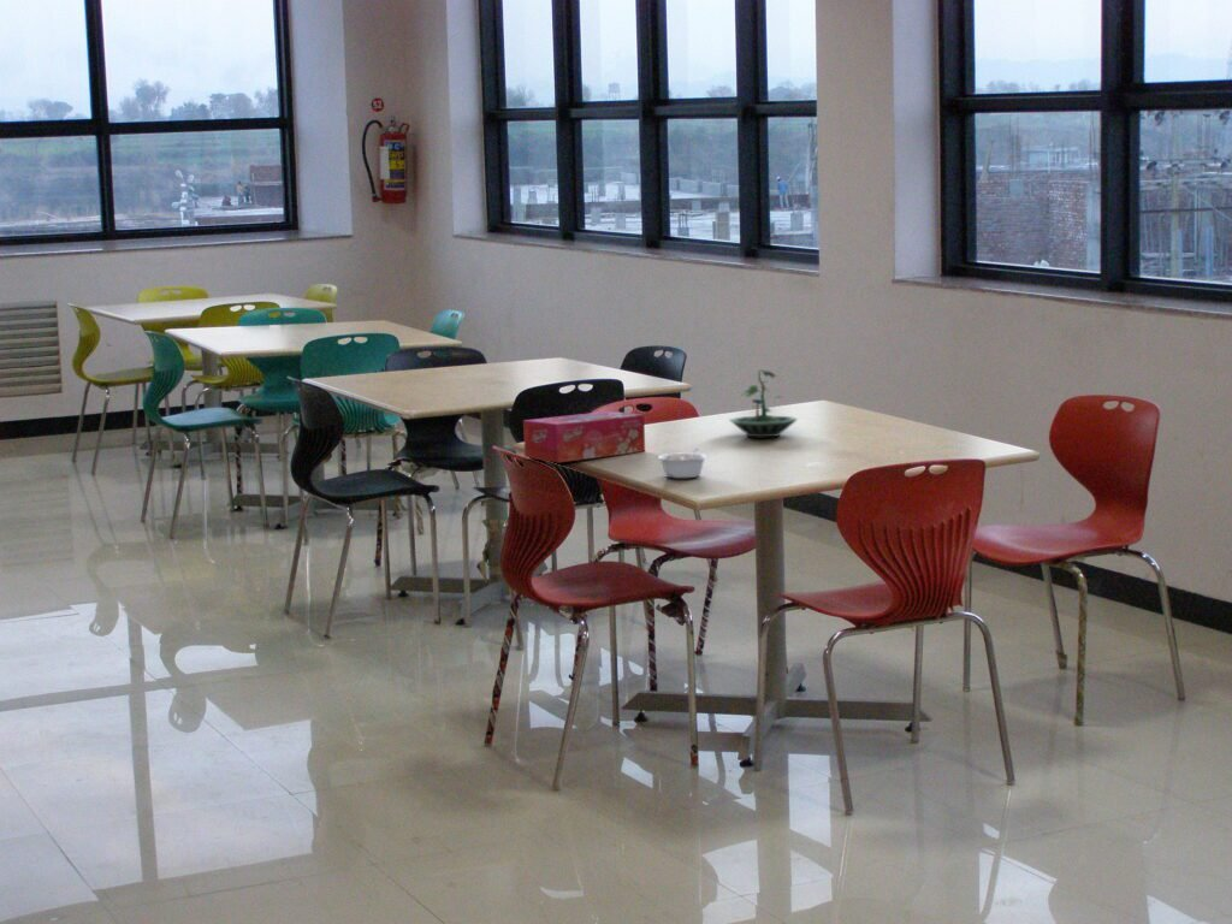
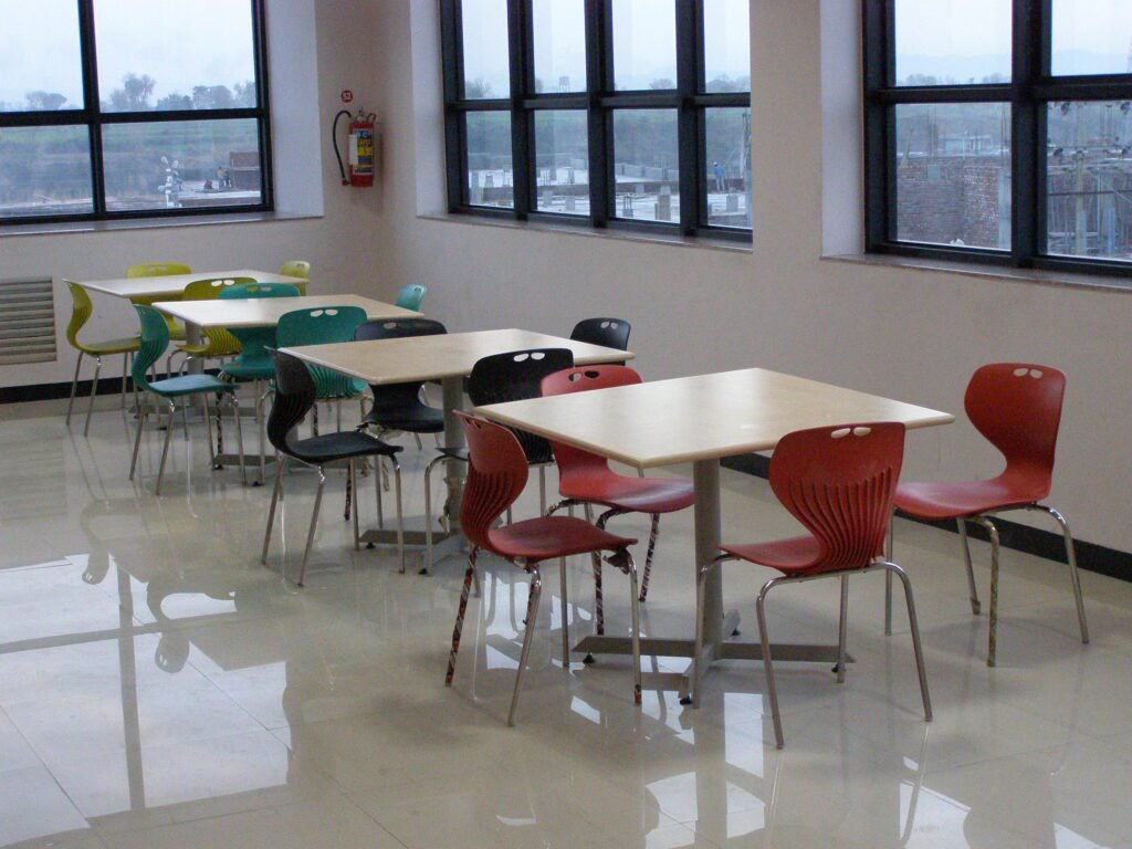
- legume [657,446,709,479]
- tissue box [522,410,646,463]
- terrarium [728,368,799,439]
